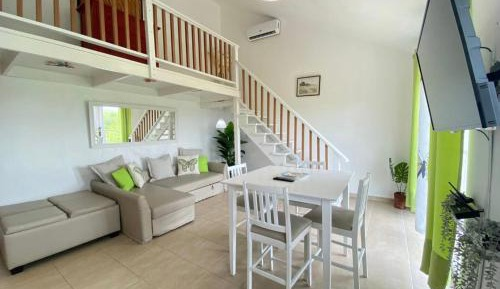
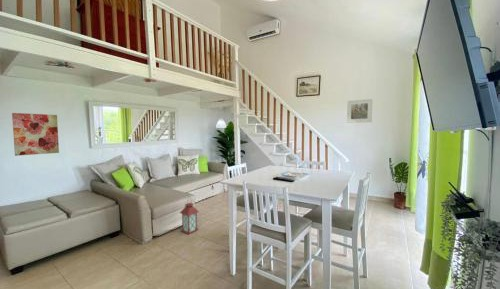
+ lantern [179,196,200,236]
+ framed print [346,98,373,124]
+ wall art [11,112,60,157]
